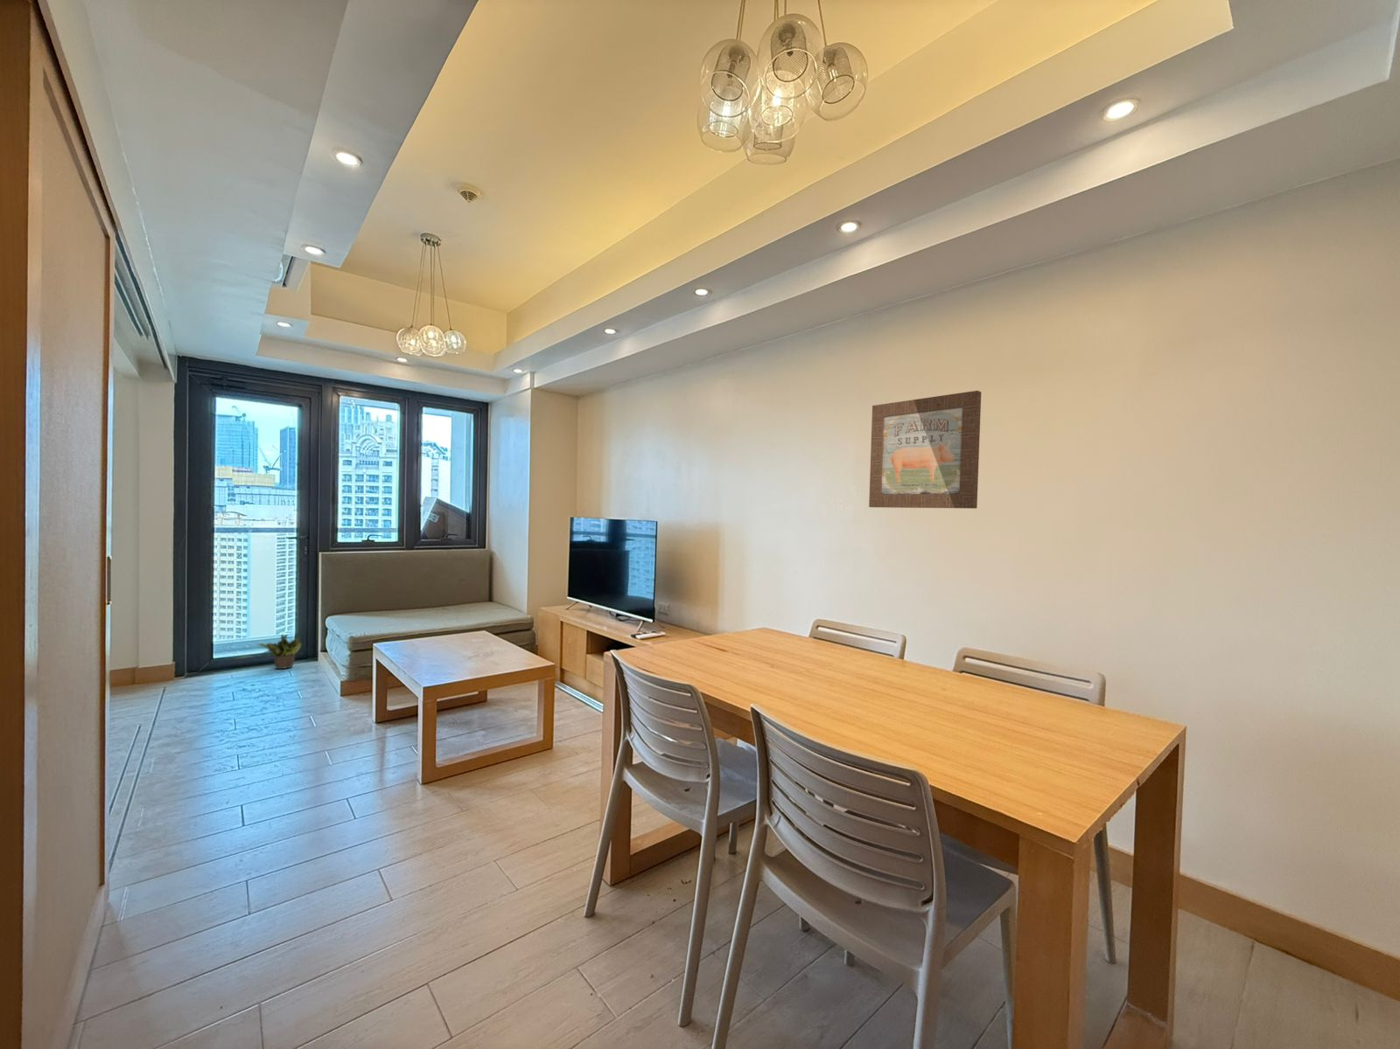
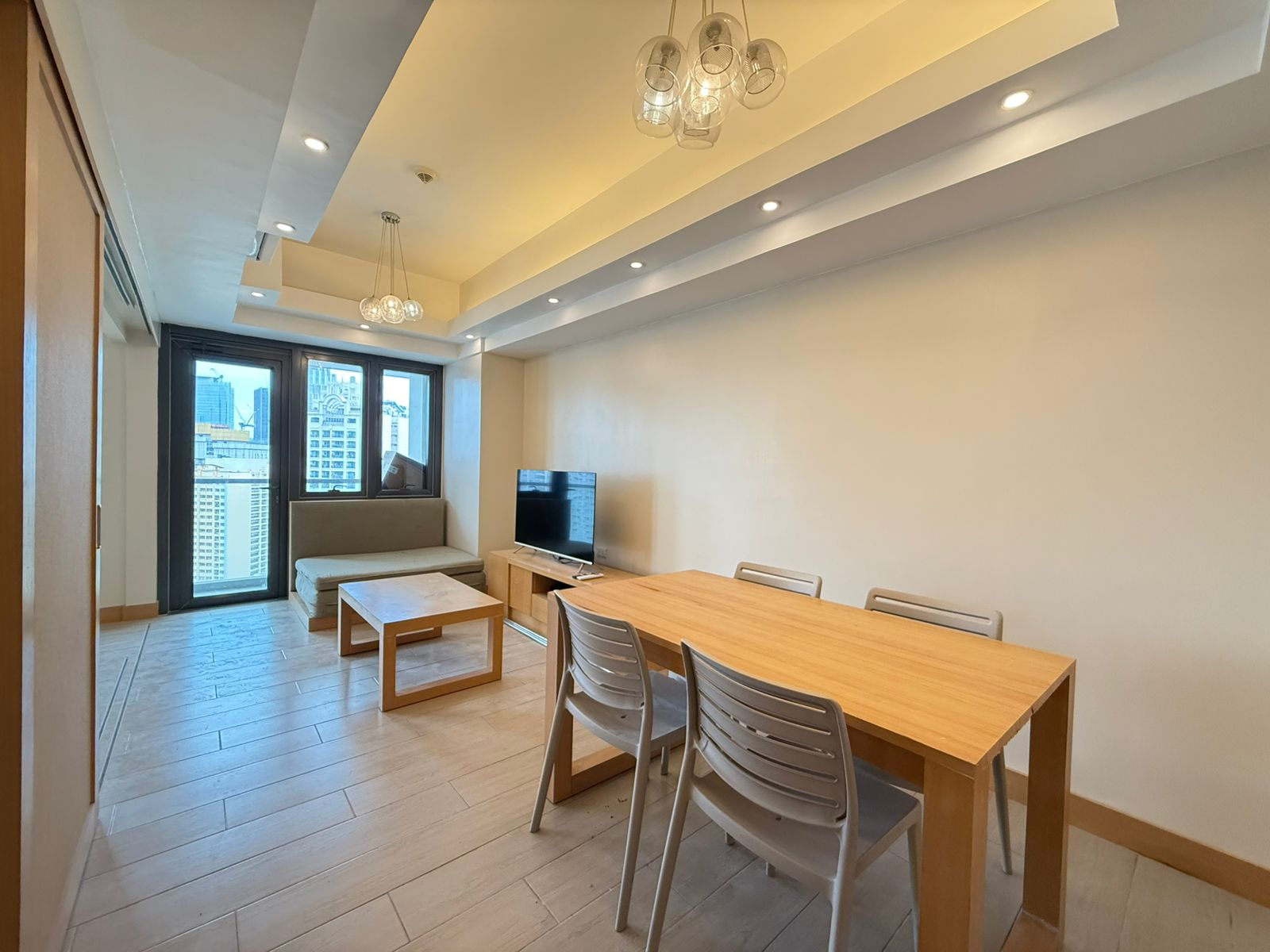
- potted plant [257,632,303,670]
- wall art [868,390,982,510]
